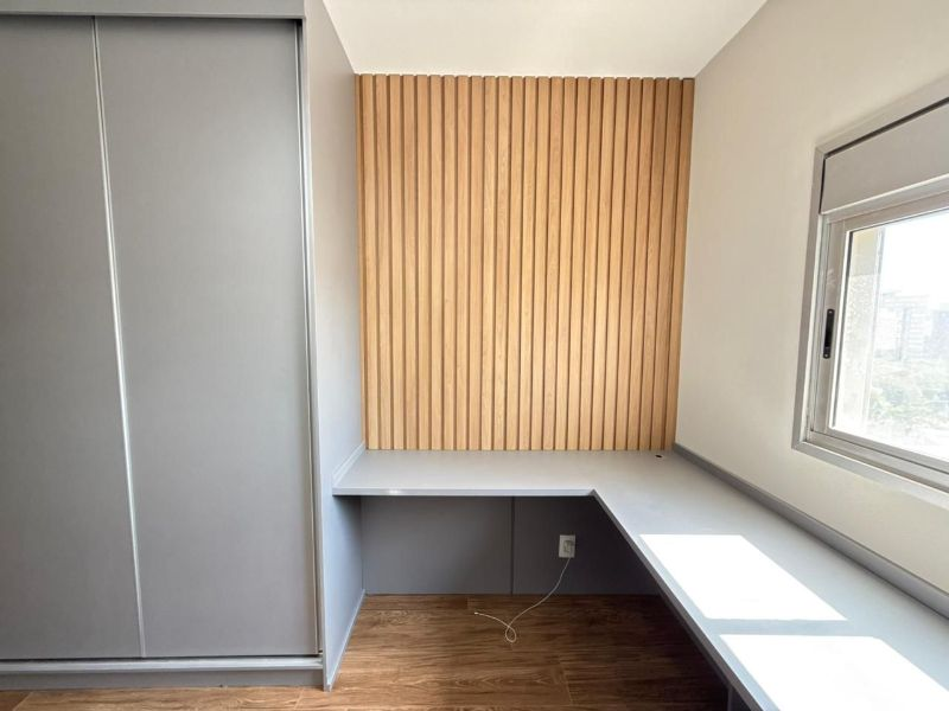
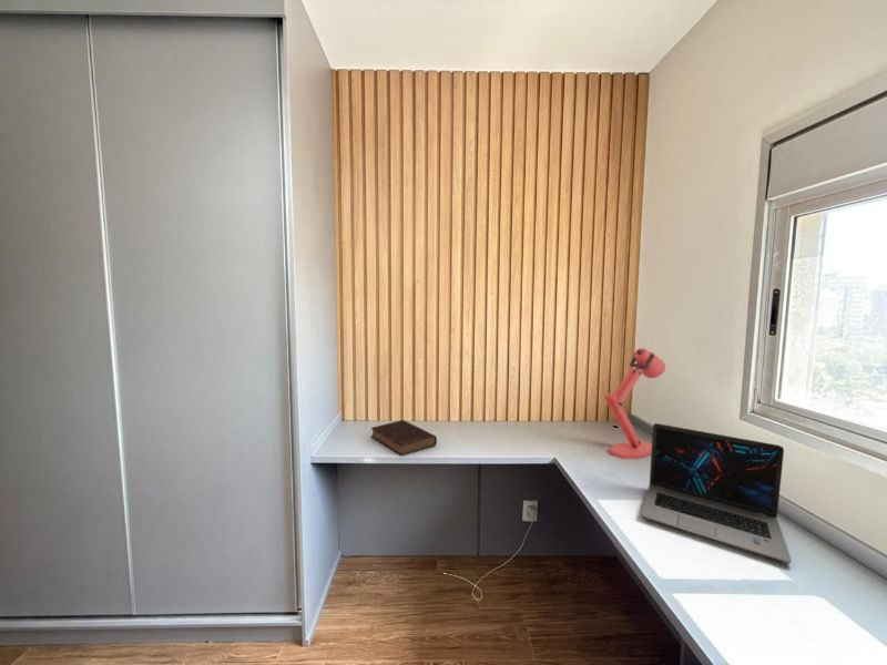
+ desk lamp [603,347,666,460]
+ book [370,419,438,457]
+ laptop [640,422,793,564]
